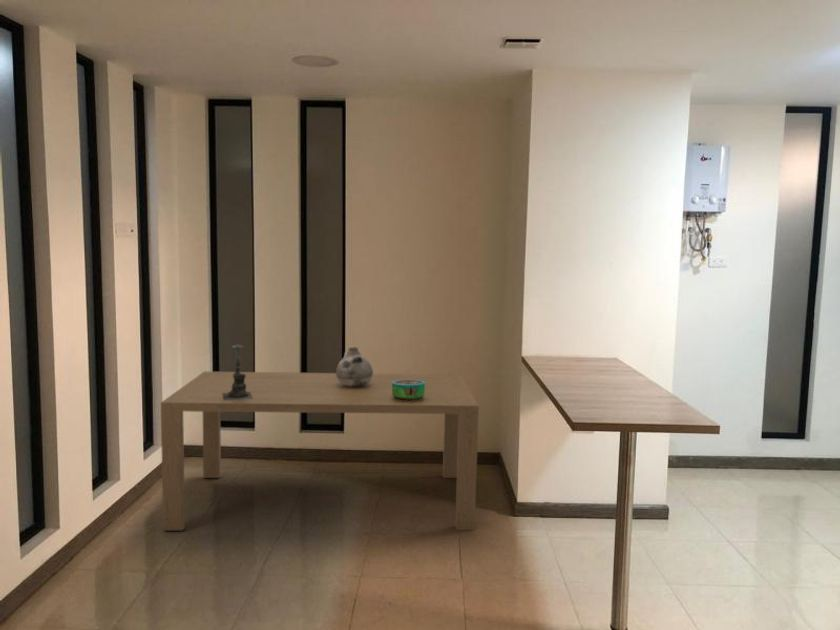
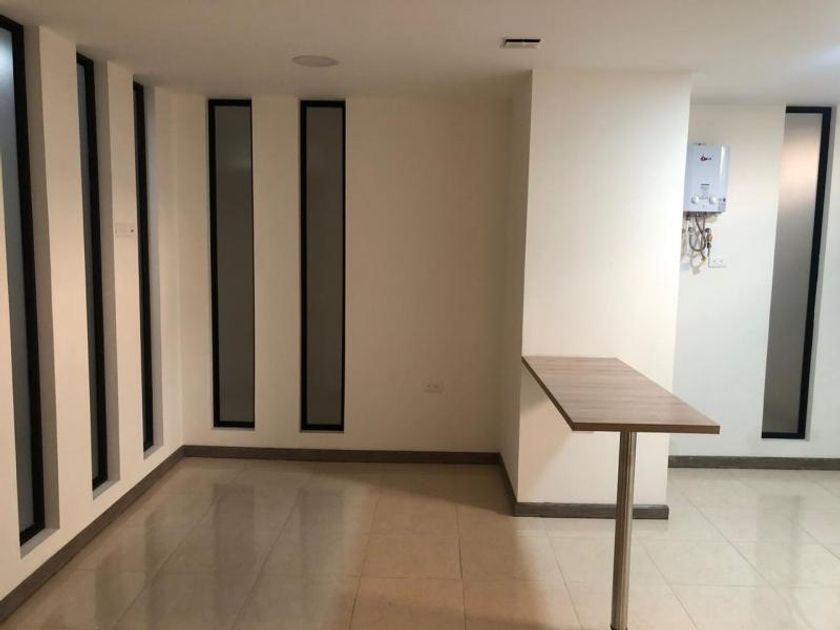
- vase [335,346,374,387]
- dining table [160,370,480,531]
- candle holder [222,344,253,400]
- decorative bowl [392,380,425,401]
